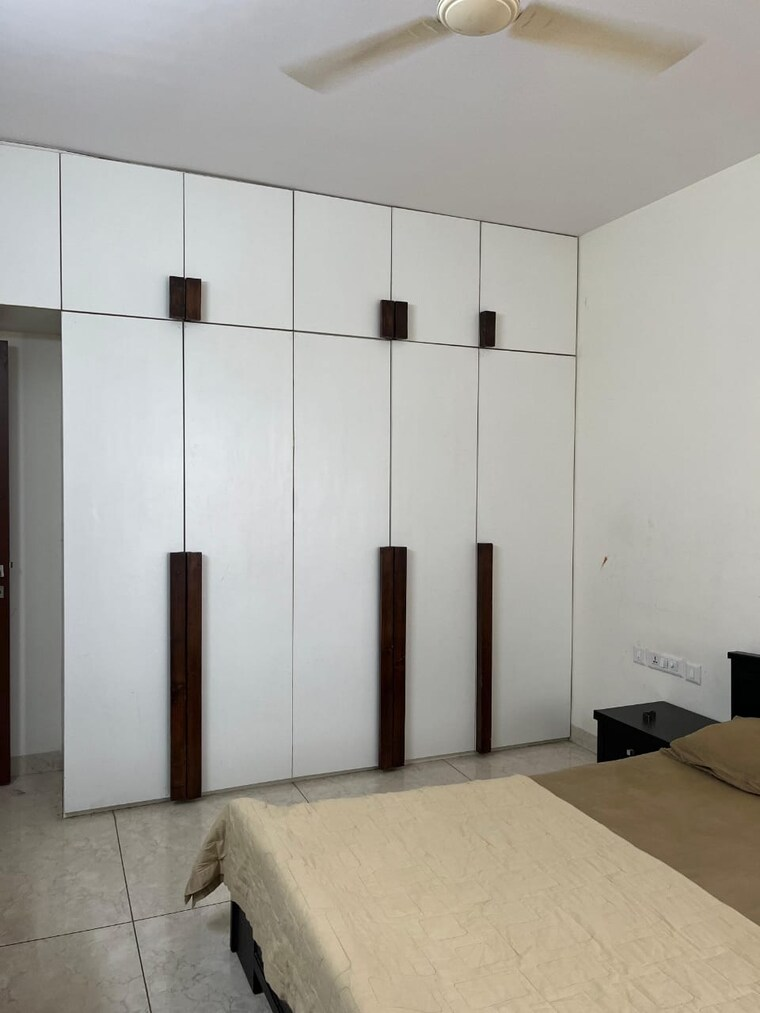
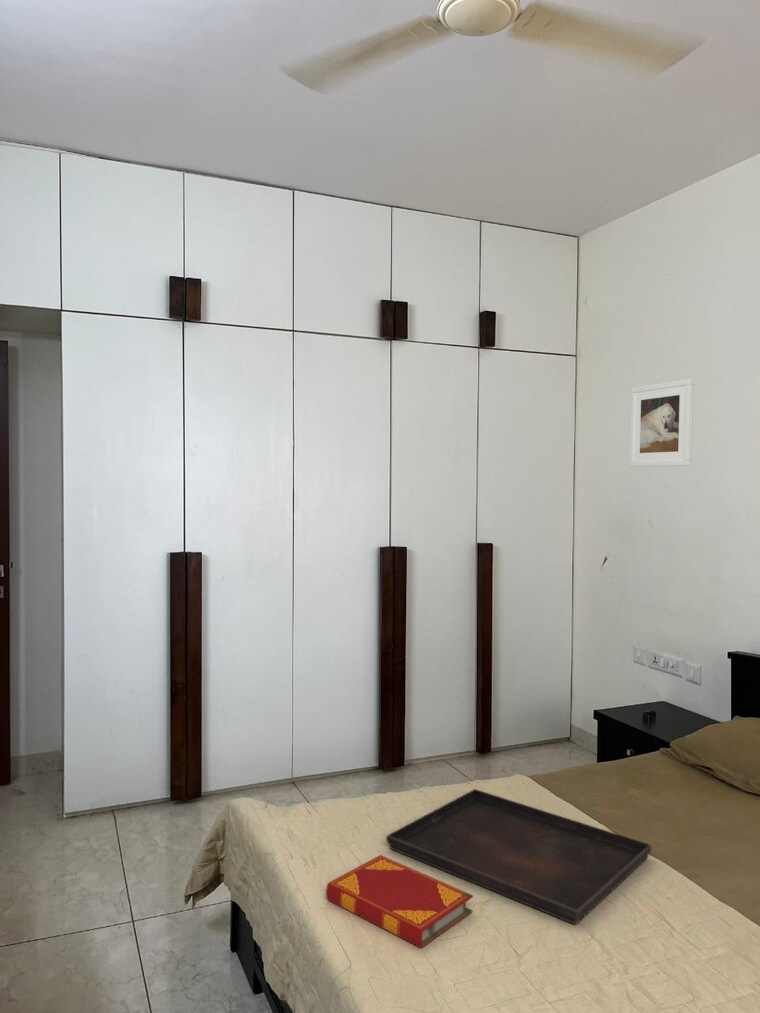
+ hardback book [325,854,474,949]
+ serving tray [385,788,652,926]
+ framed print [629,378,695,468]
